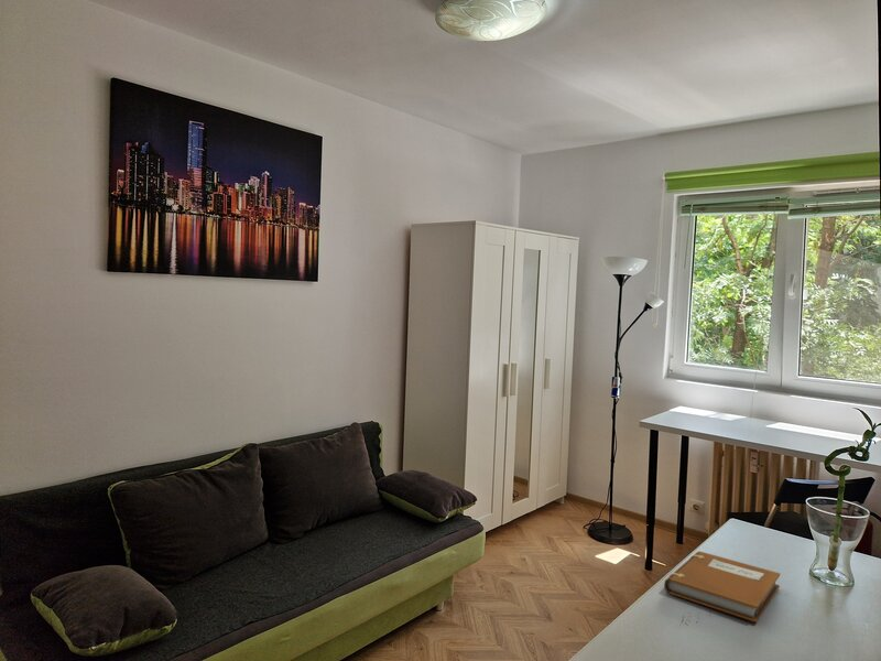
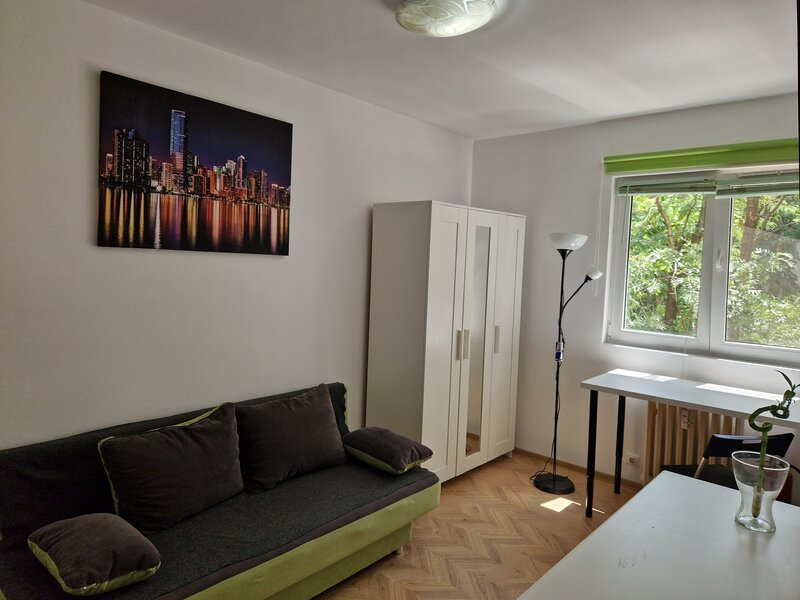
- notebook [663,551,781,624]
